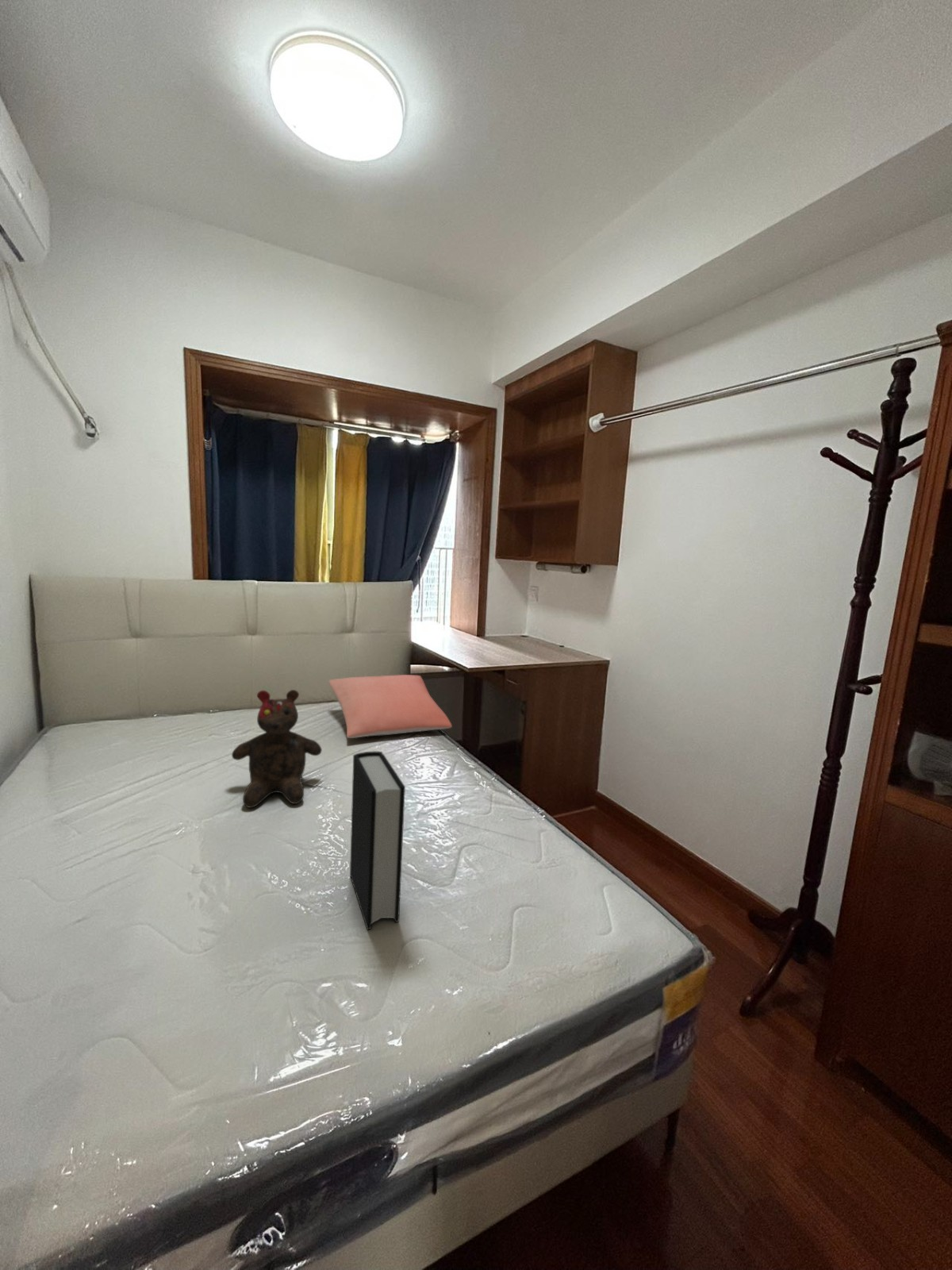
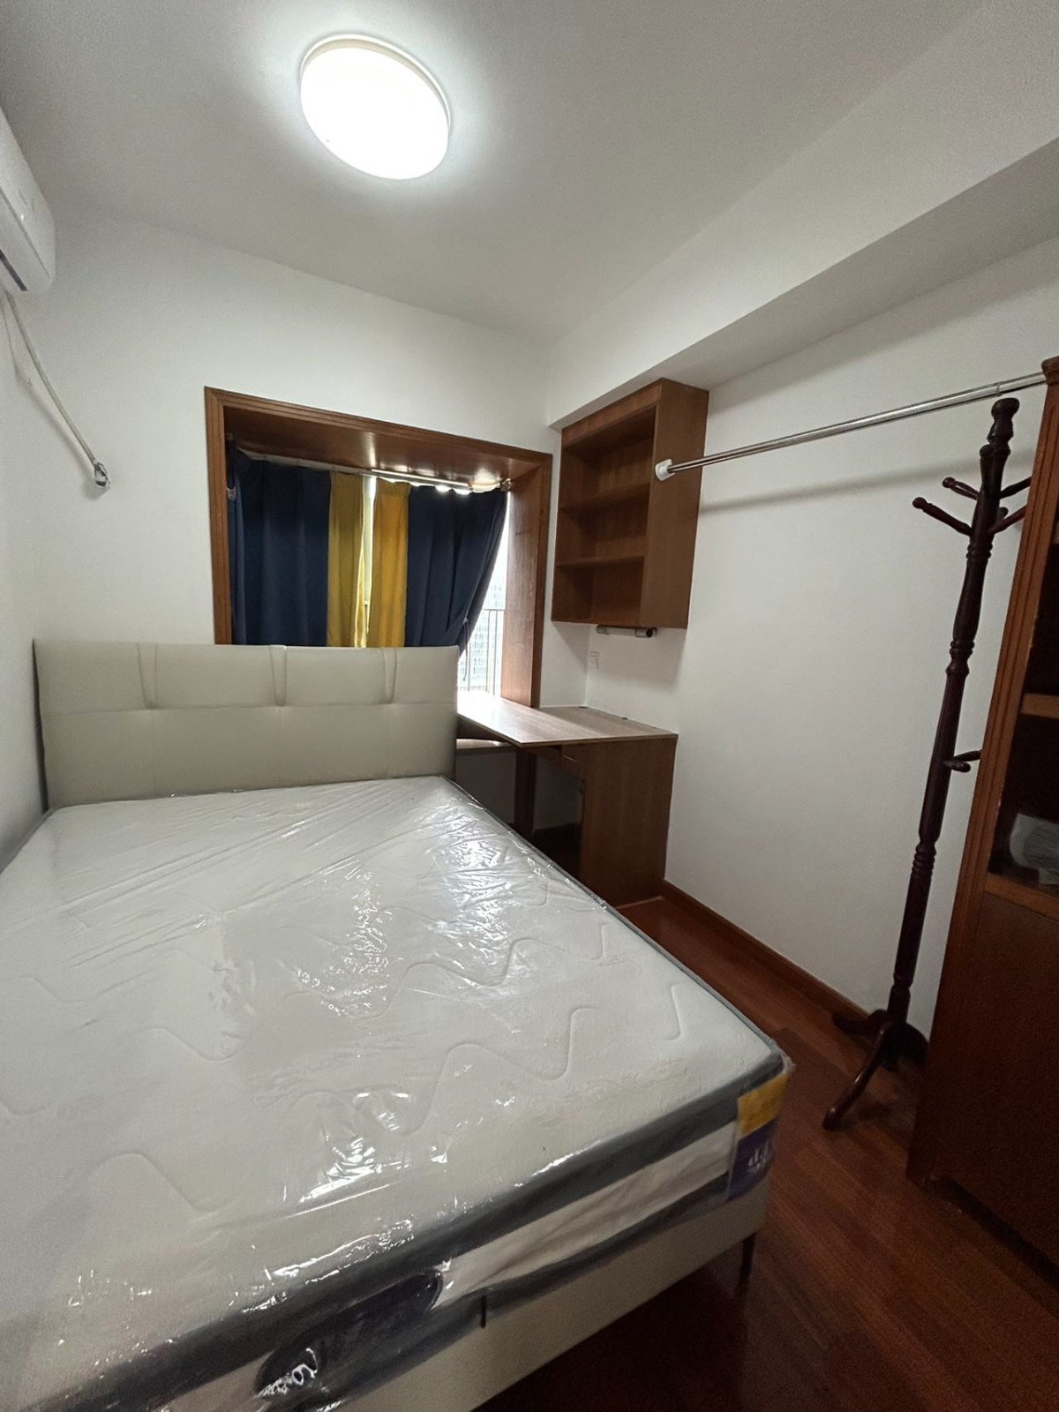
- book [349,750,406,930]
- teddy bear [231,689,323,809]
- pillow [328,674,453,739]
